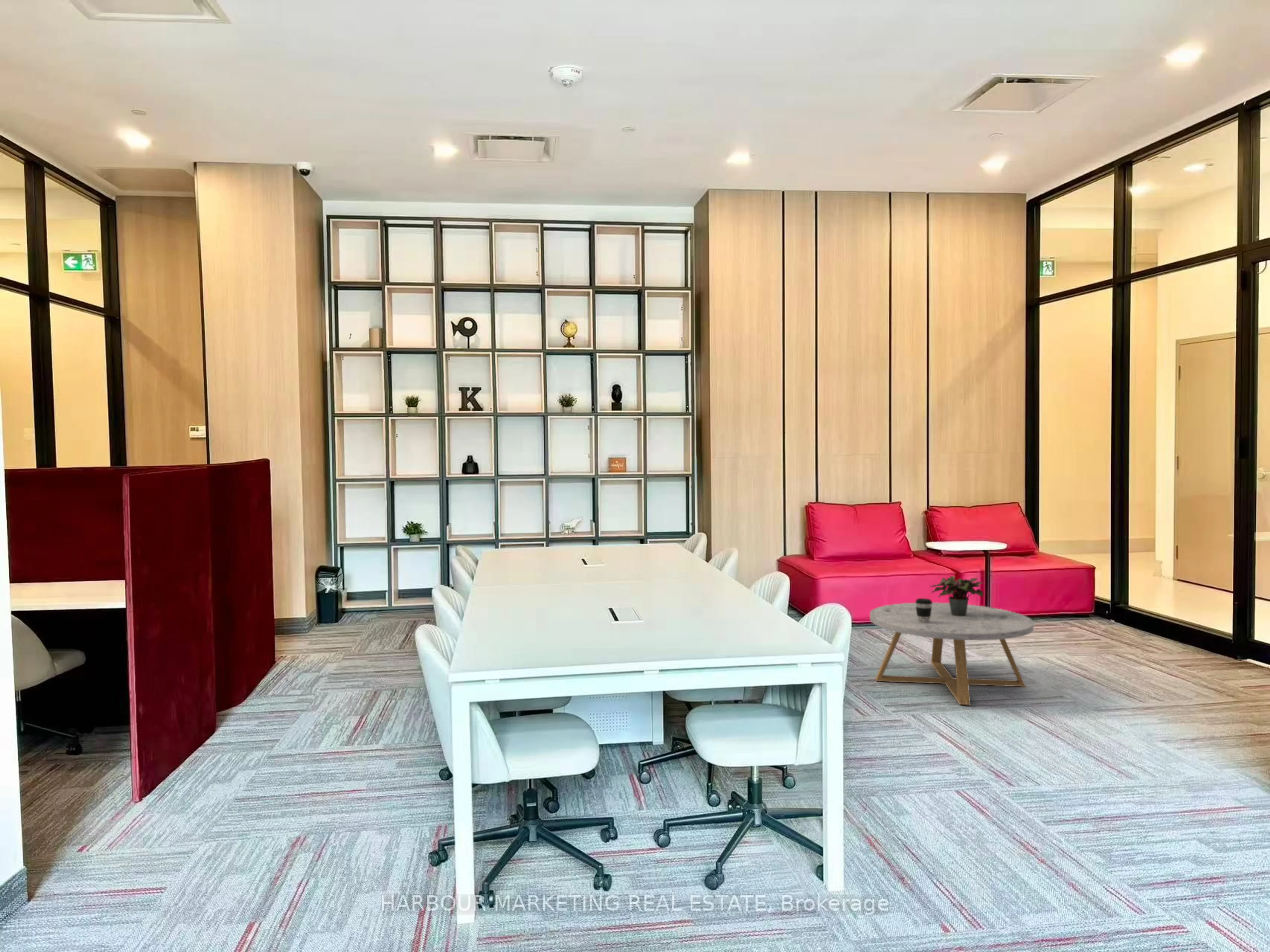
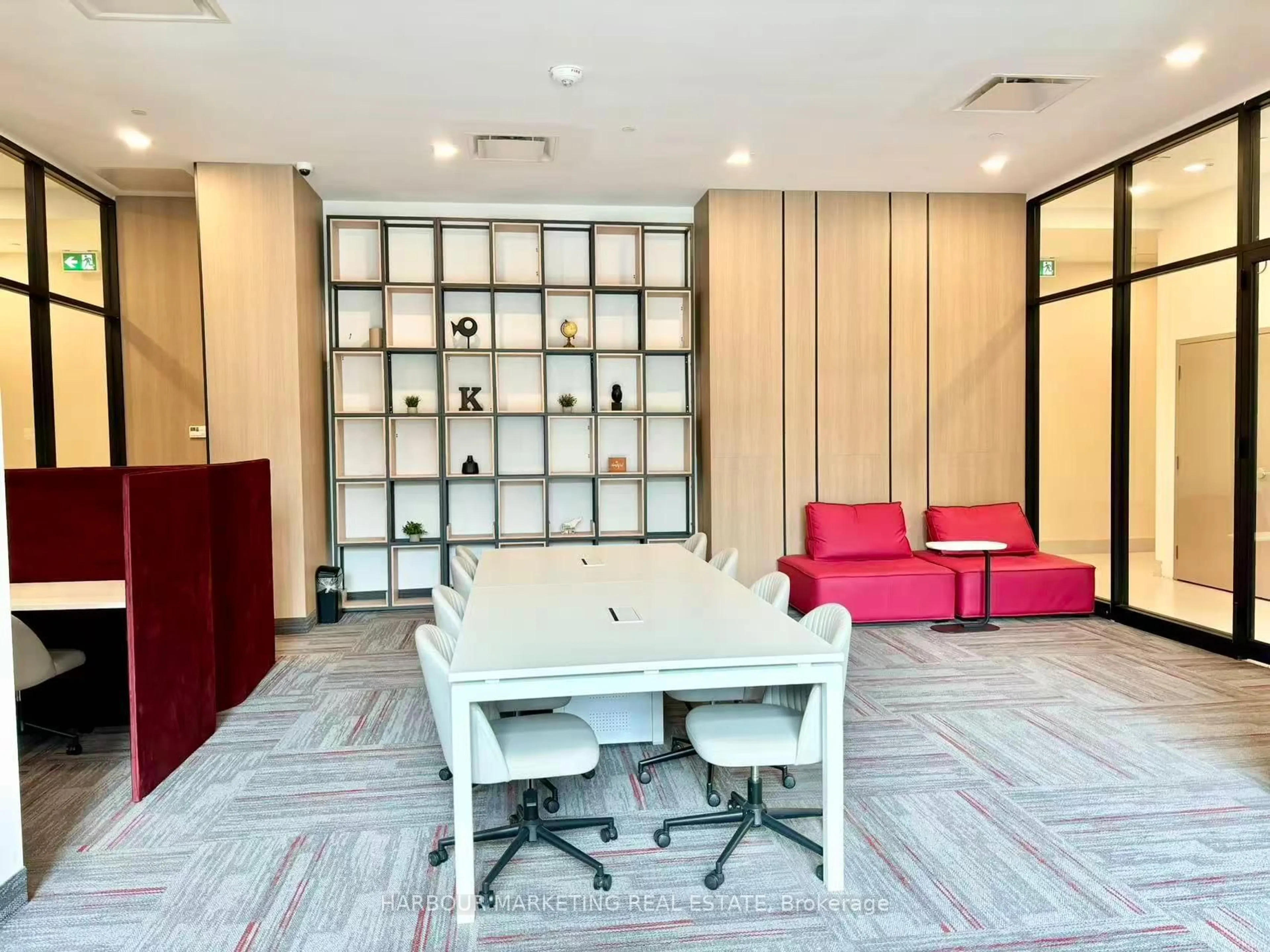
- coffee cup [915,598,933,623]
- coffee table [870,602,1034,705]
- potted plant [928,576,985,616]
